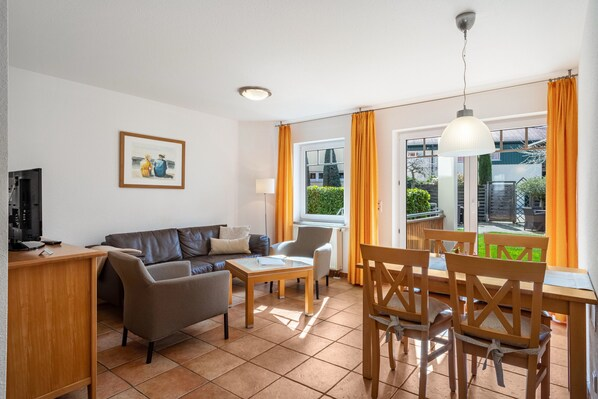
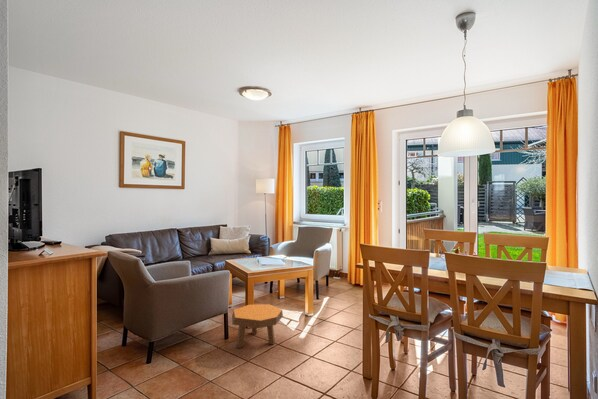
+ footstool [231,303,284,349]
